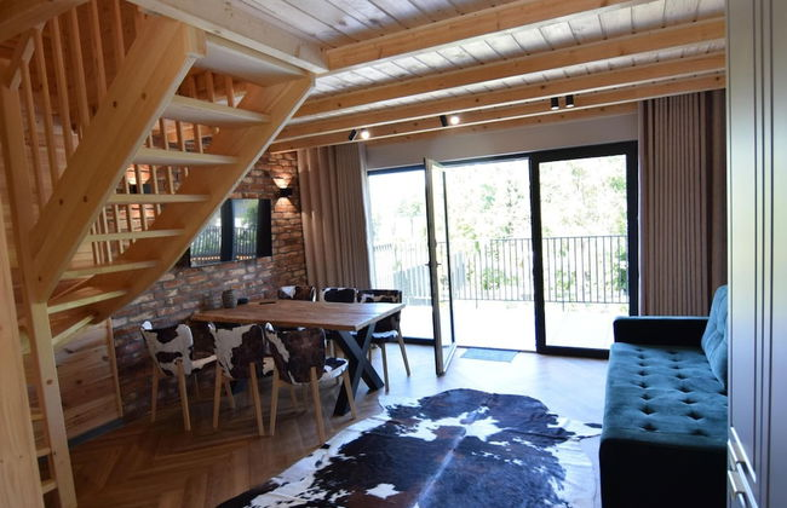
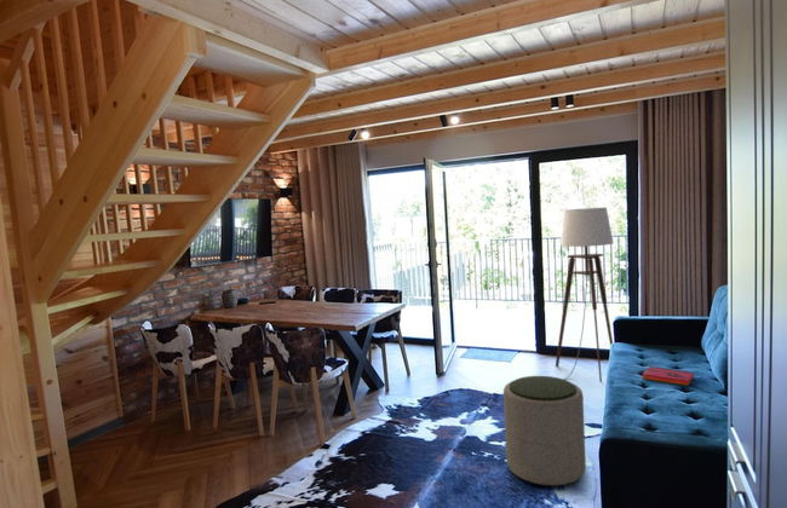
+ ottoman [502,375,587,486]
+ hardback book [642,365,695,387]
+ floor lamp [555,206,614,383]
